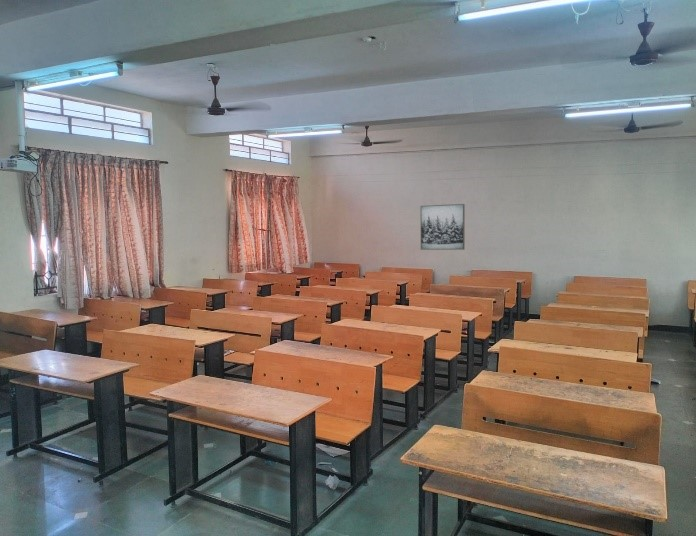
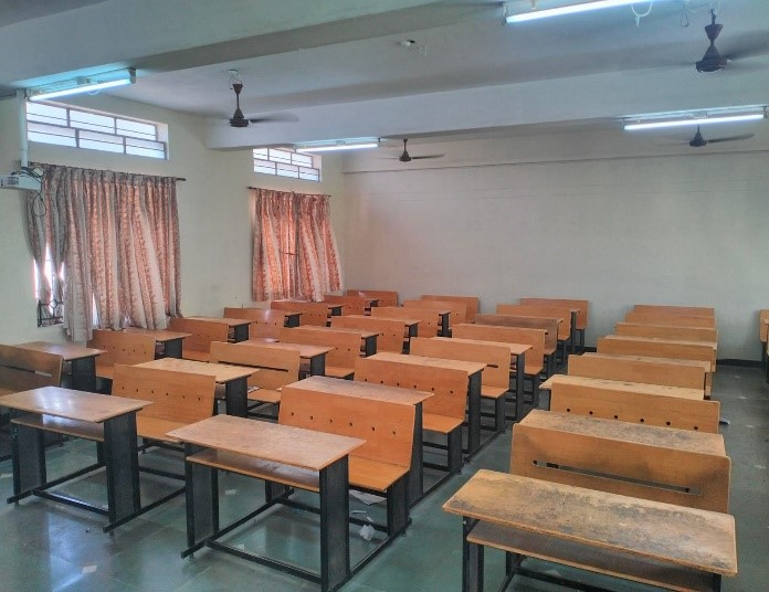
- wall art [419,203,465,251]
